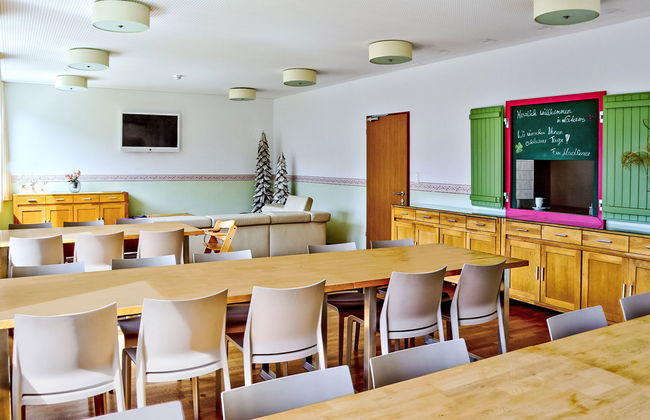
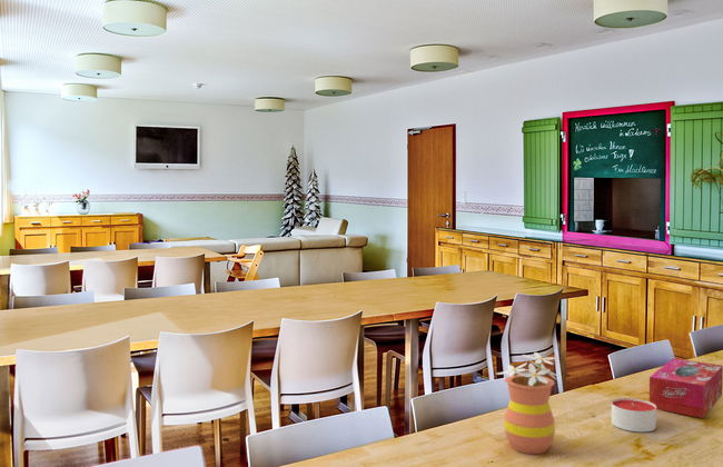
+ candle [611,397,657,433]
+ flowerpot [495,351,559,455]
+ tissue box [648,357,723,419]
